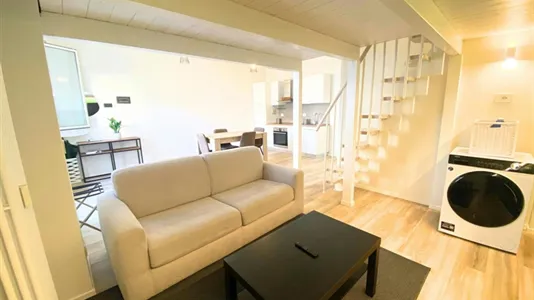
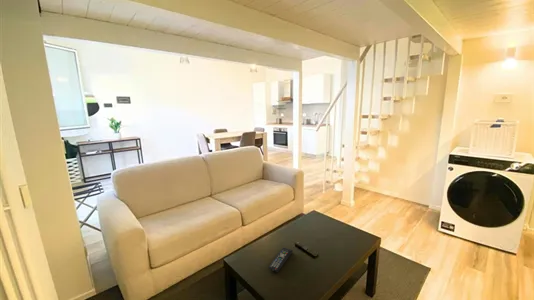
+ remote control [268,247,294,273]
